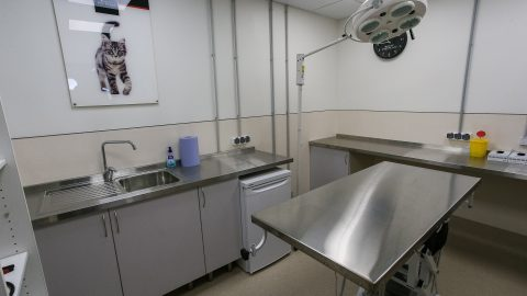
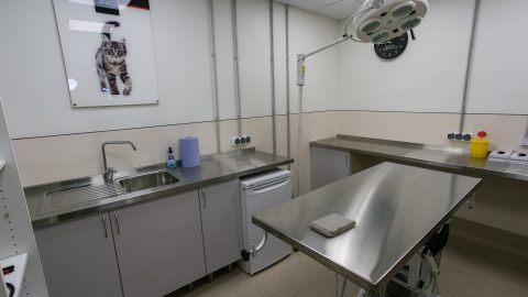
+ washcloth [309,212,358,238]
